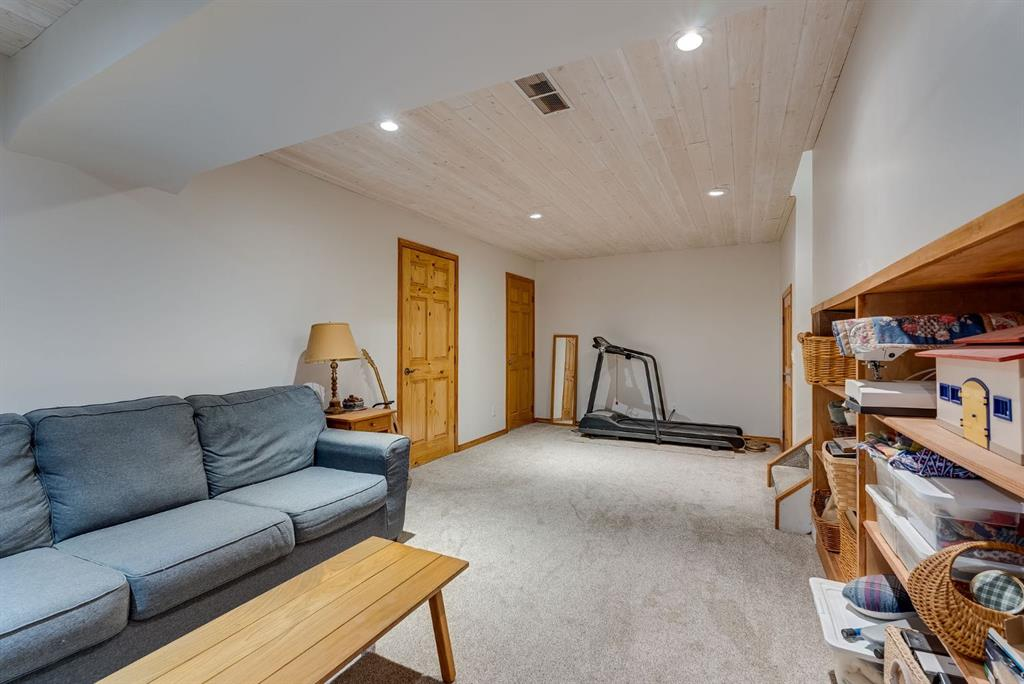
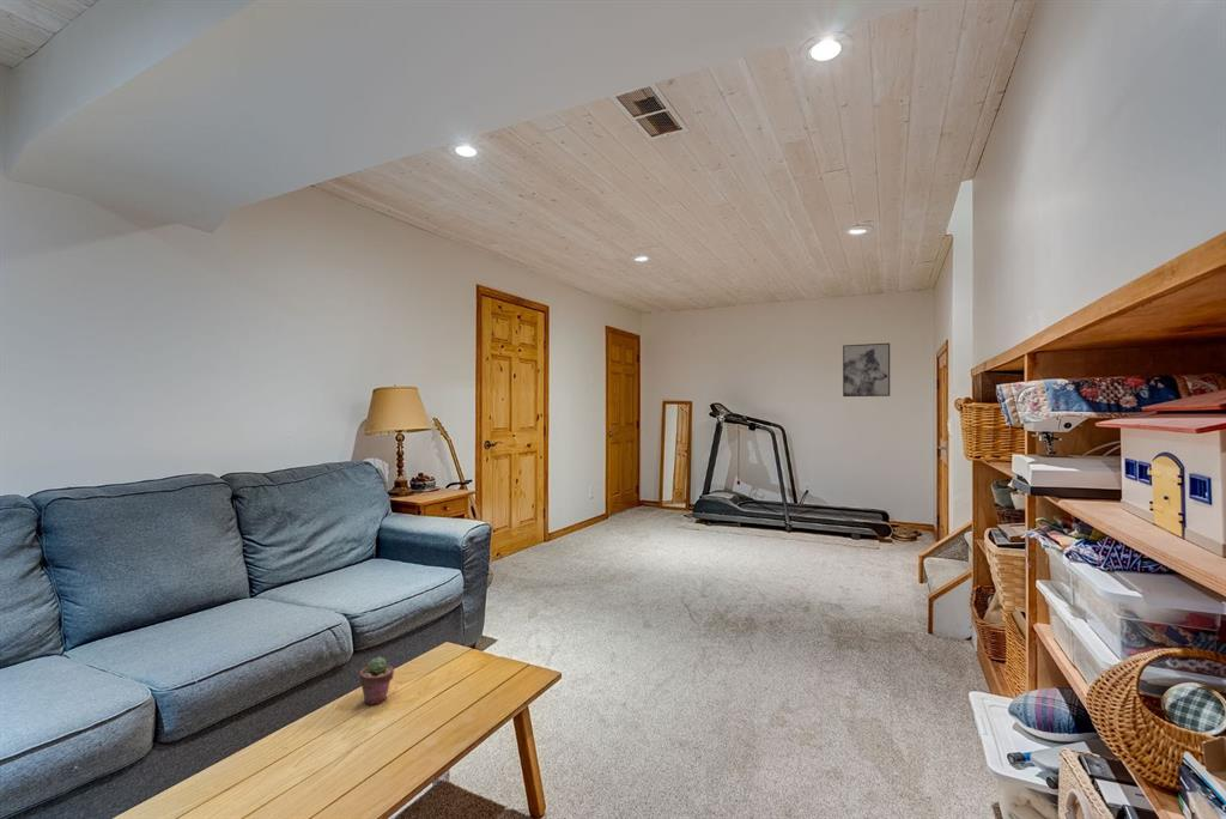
+ wall art [842,342,891,398]
+ potted succulent [358,655,395,706]
